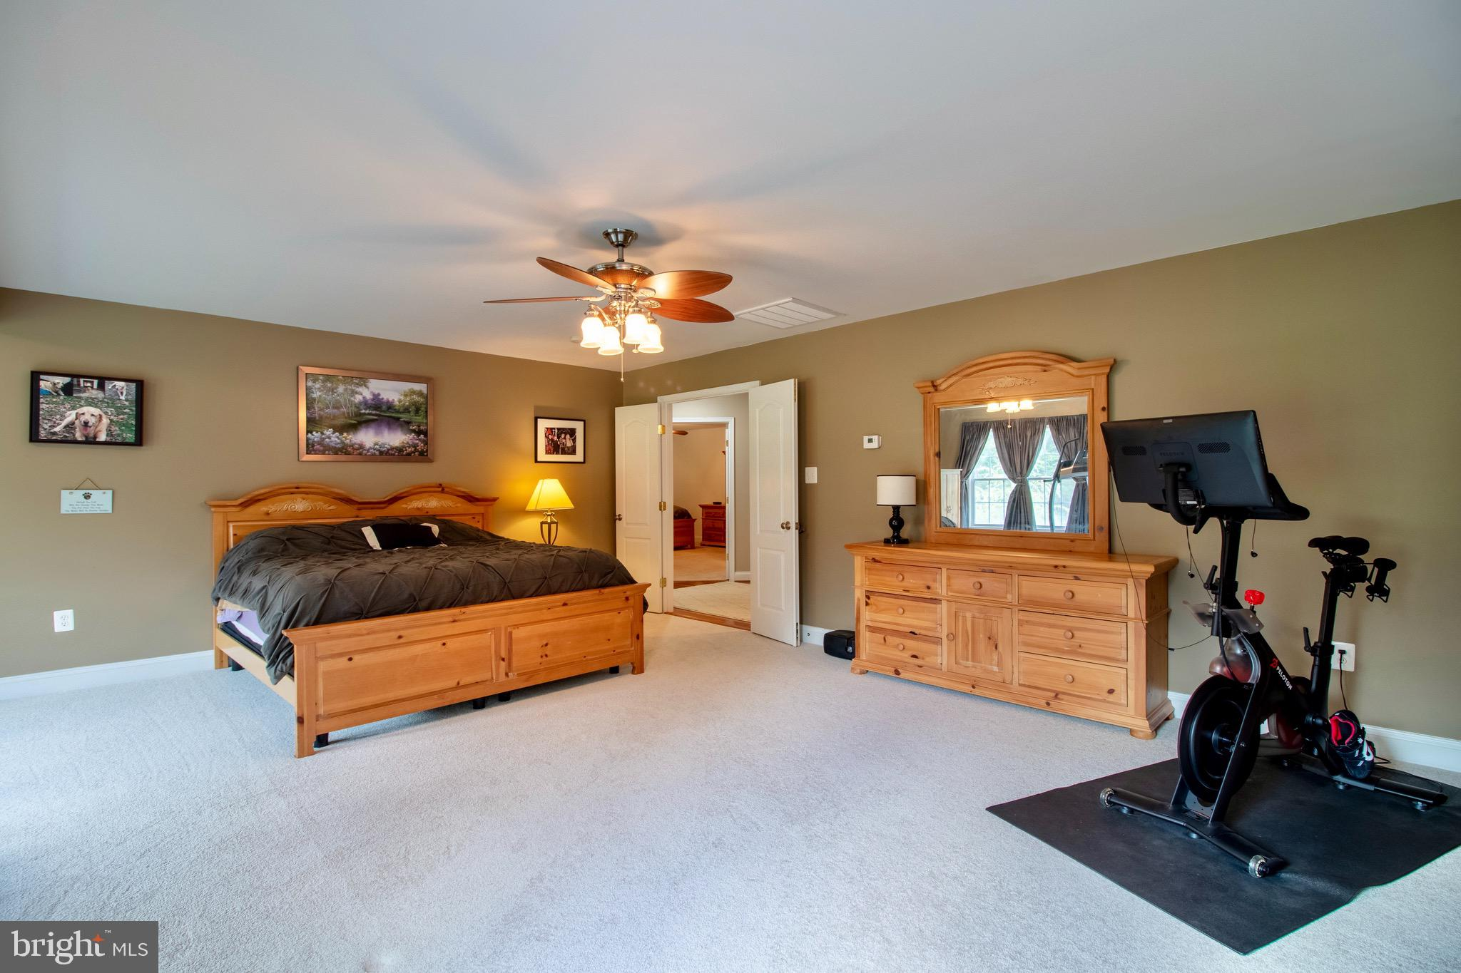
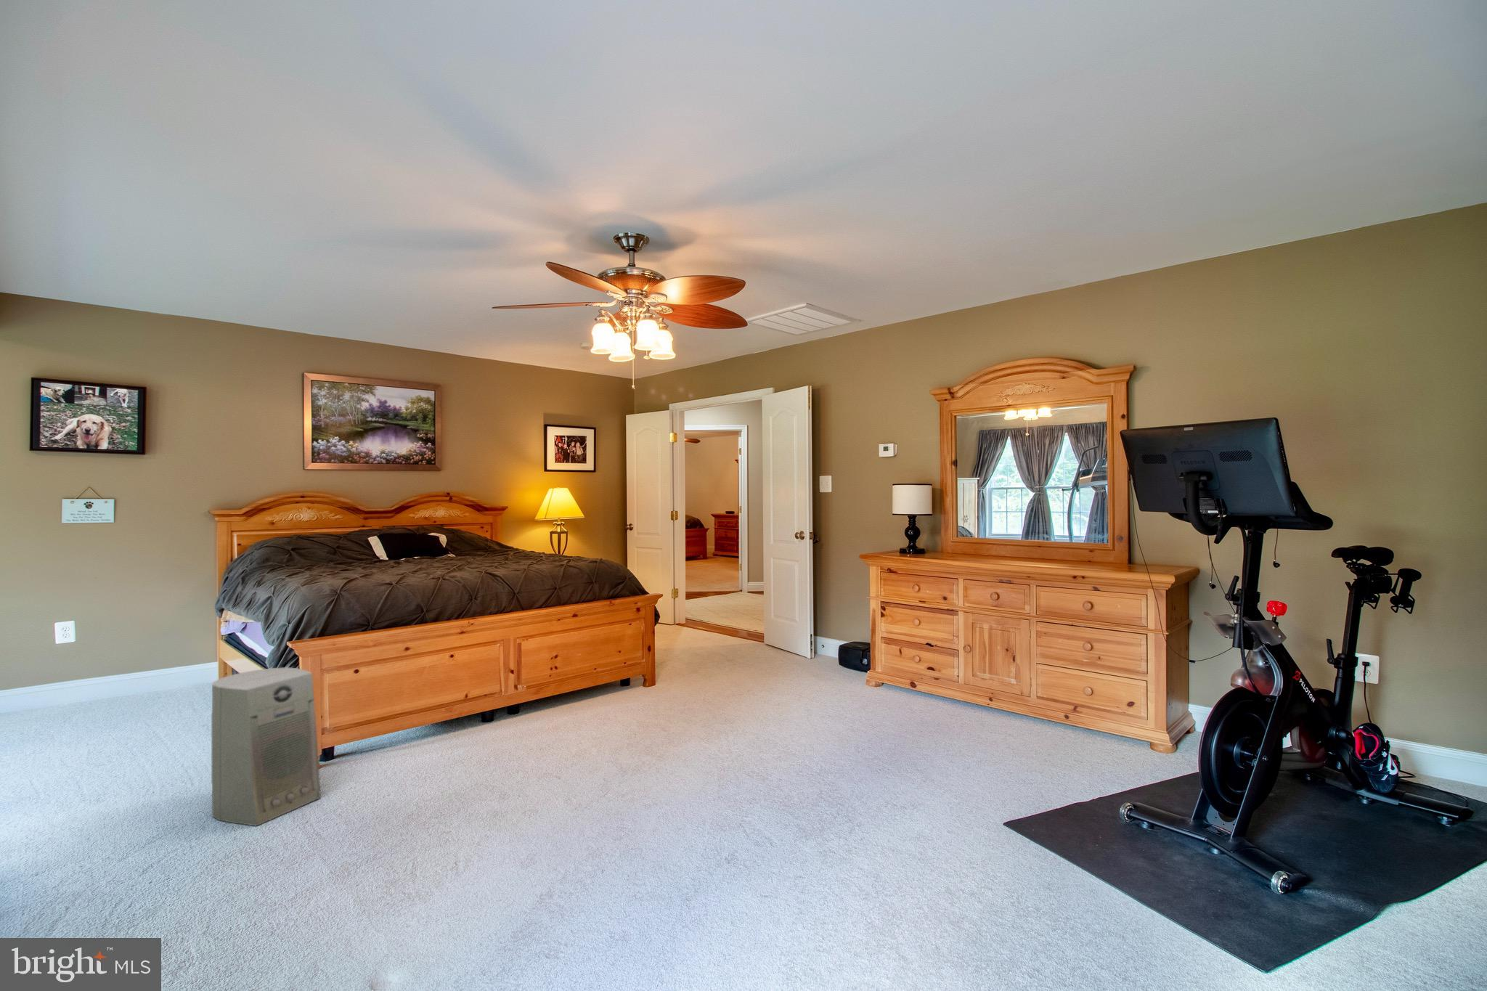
+ fan [210,667,322,827]
